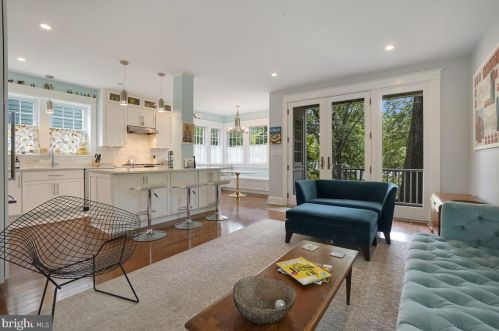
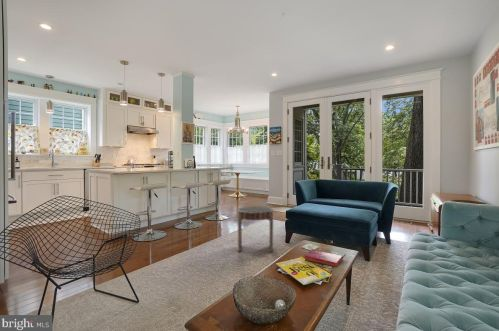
+ side table [237,205,274,253]
+ hardback book [303,248,344,268]
